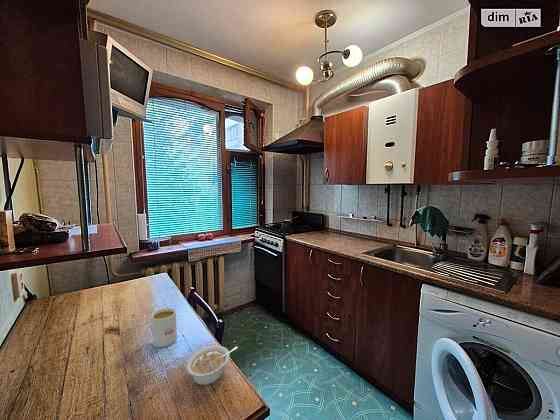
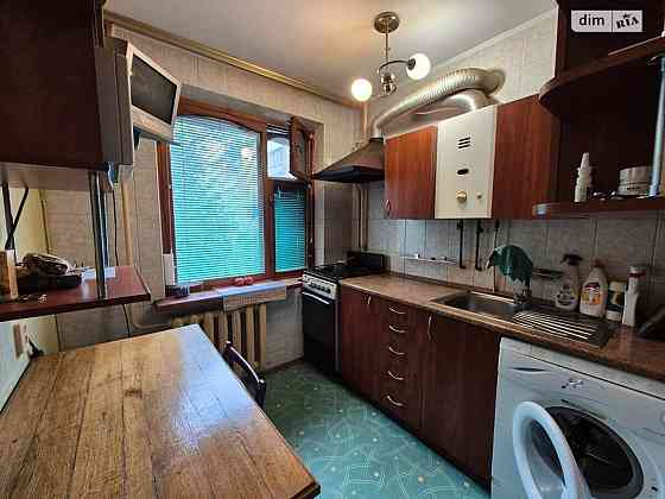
- legume [186,345,239,386]
- mug [142,307,178,348]
